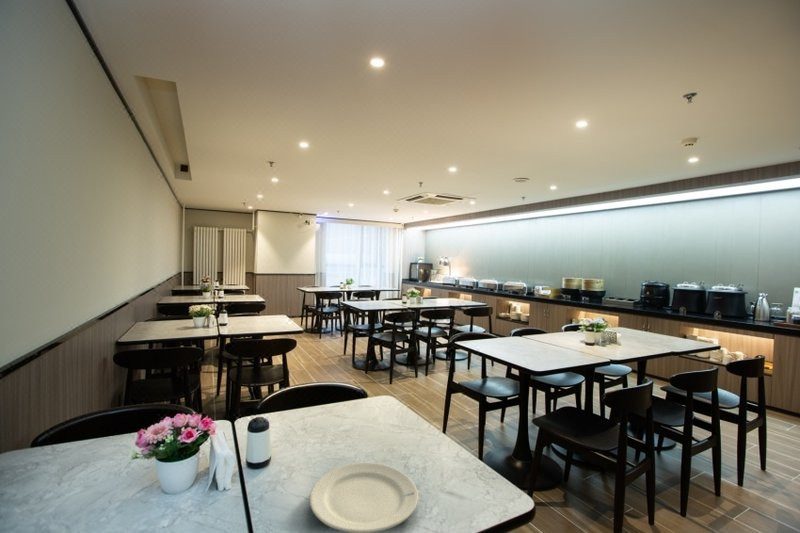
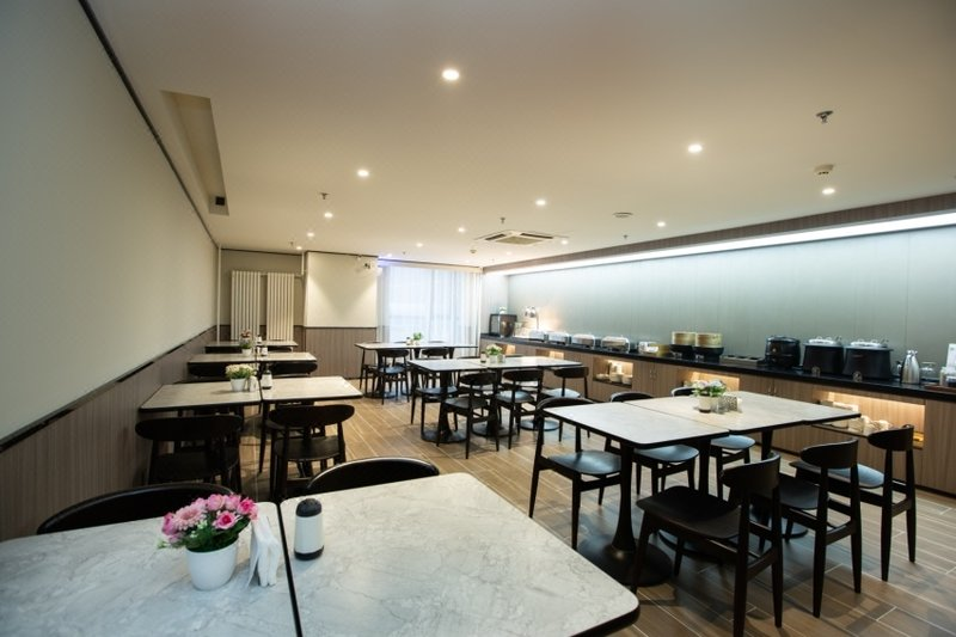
- chinaware [309,462,419,533]
